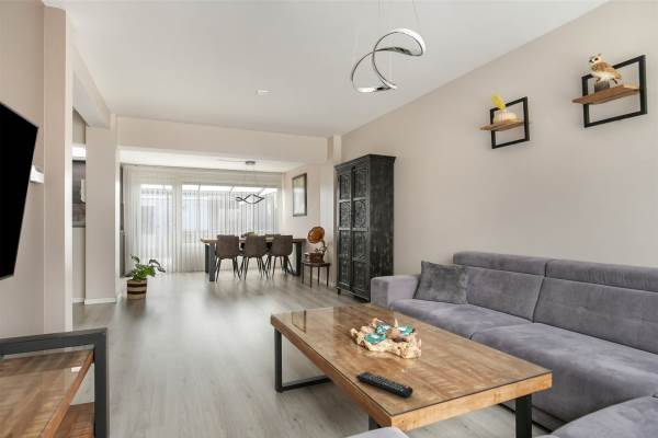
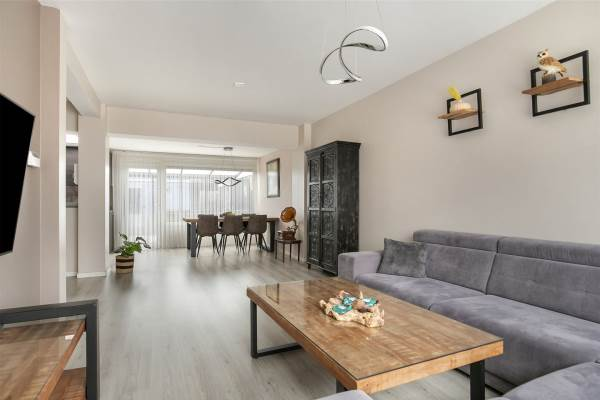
- remote control [355,370,415,399]
